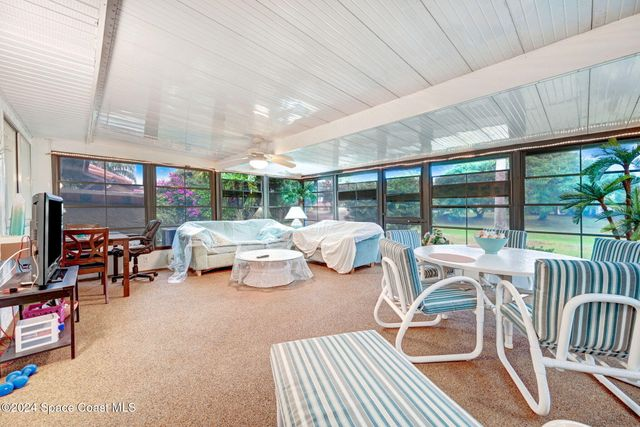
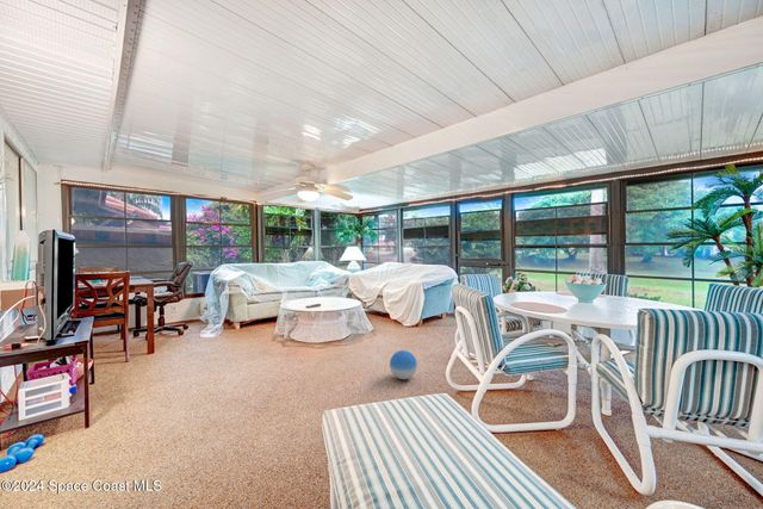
+ ball [389,349,418,380]
